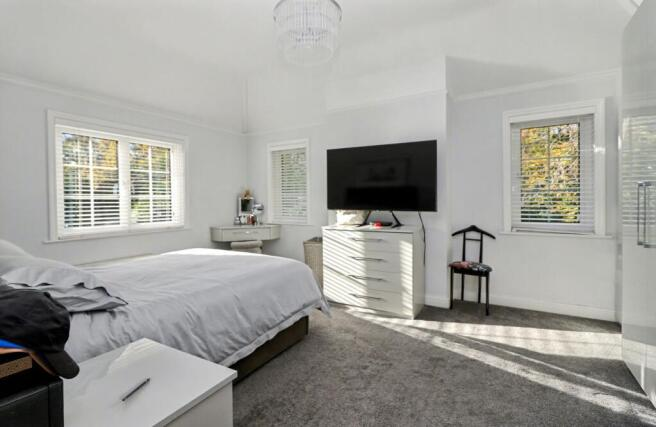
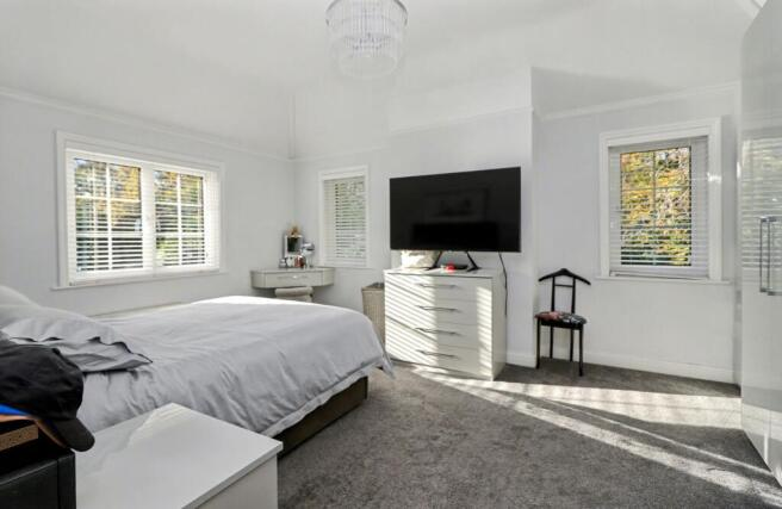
- pen [121,377,151,402]
